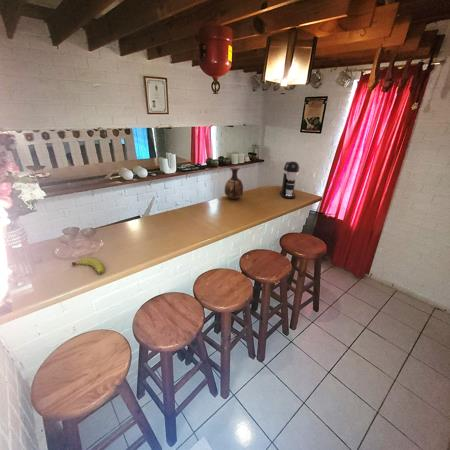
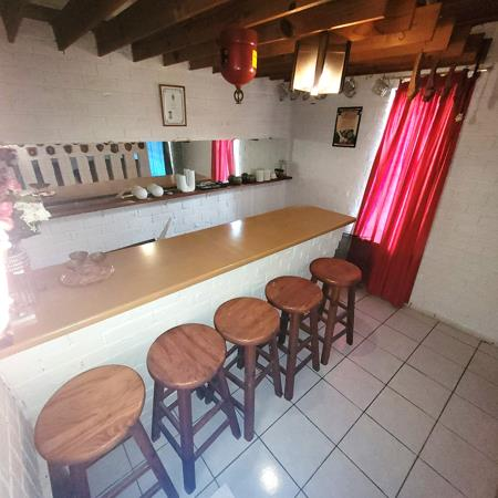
- vase [224,166,244,200]
- coffee maker [279,160,300,200]
- fruit [71,256,105,274]
